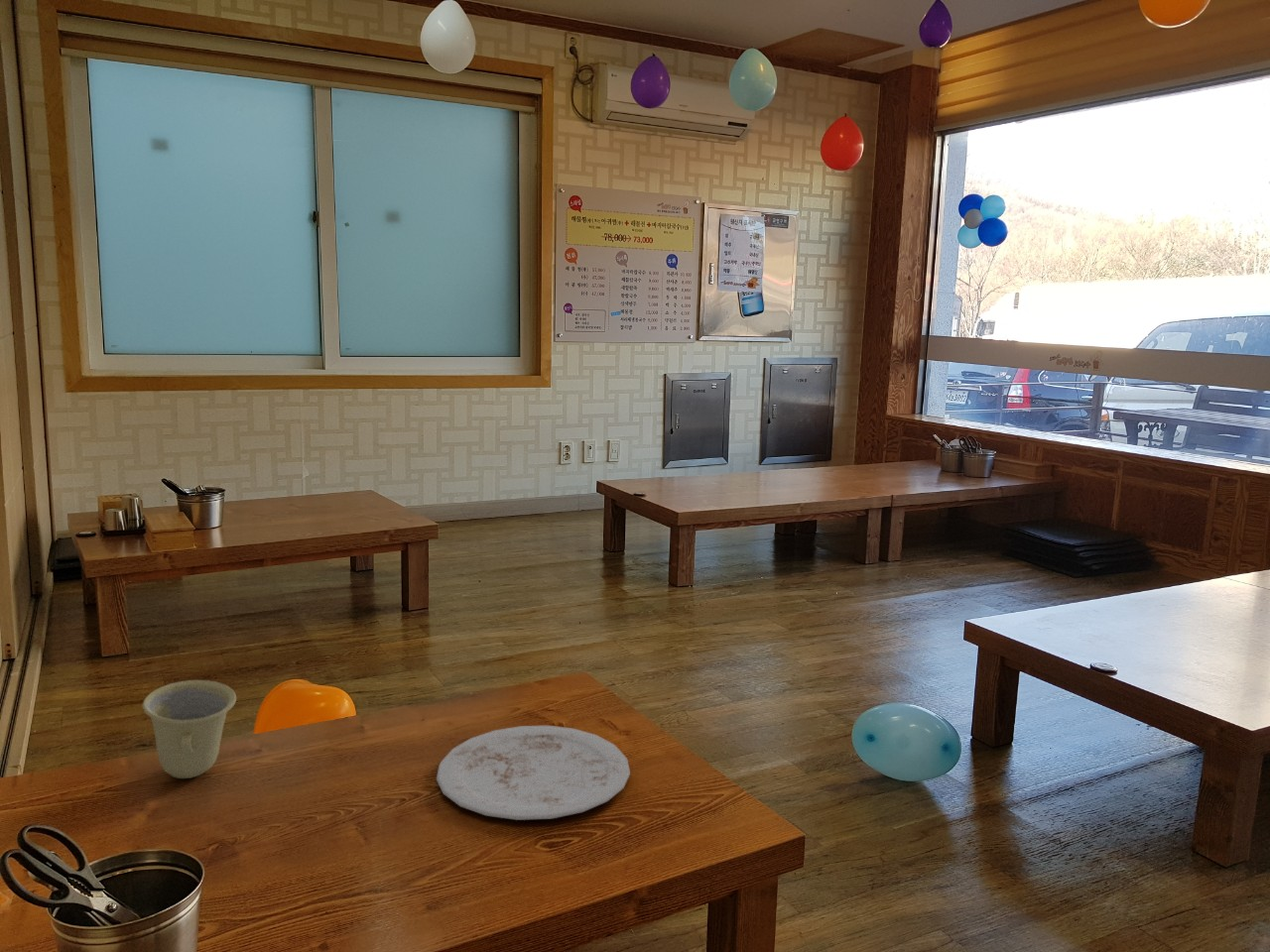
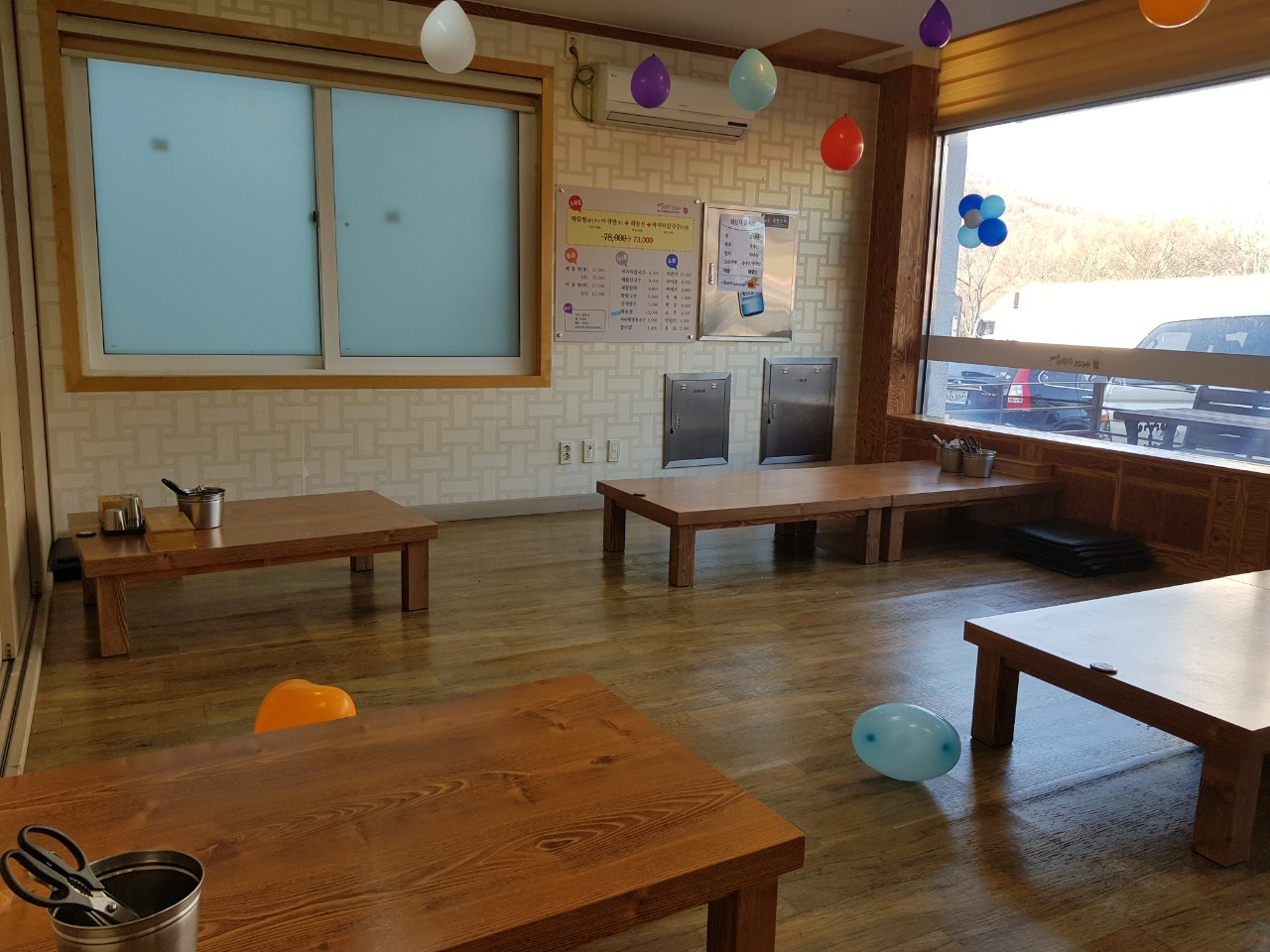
- cup [141,679,237,779]
- plate [436,725,631,821]
